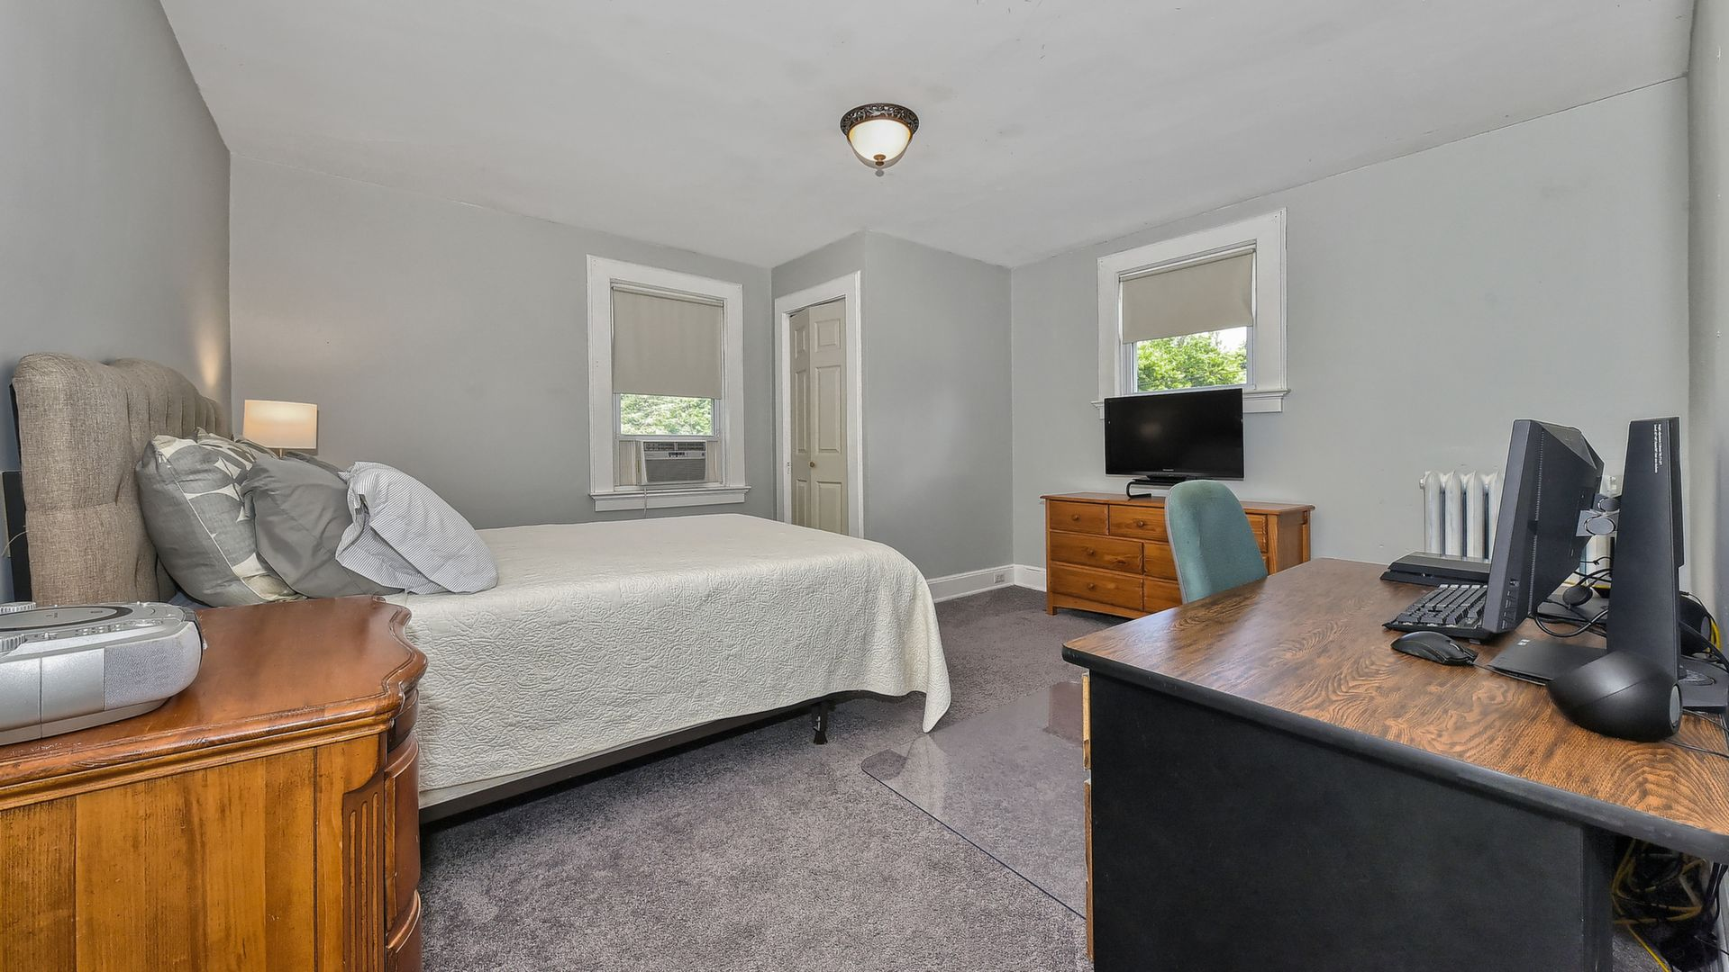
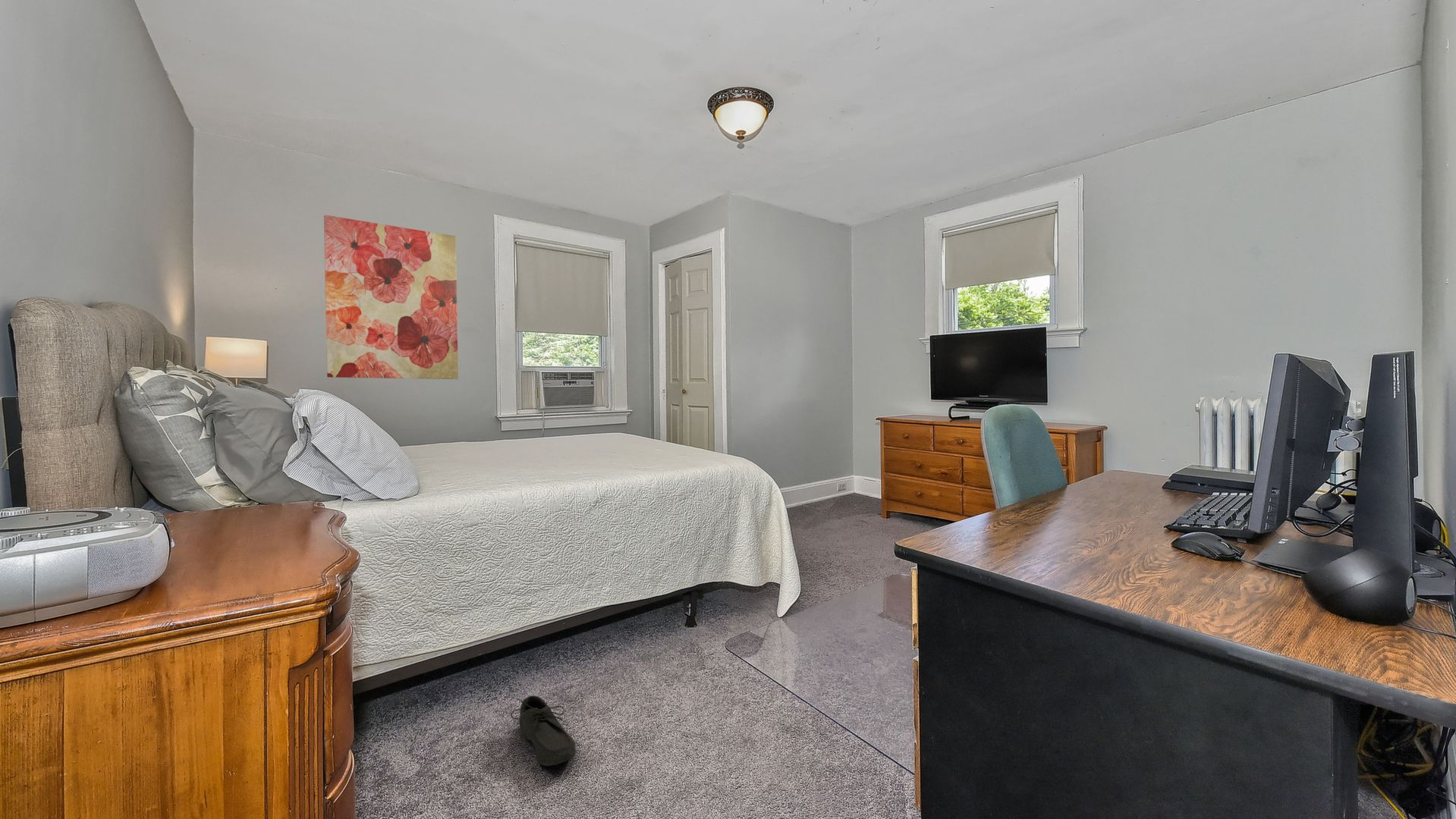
+ wall art [323,214,459,380]
+ shoe [511,695,577,767]
